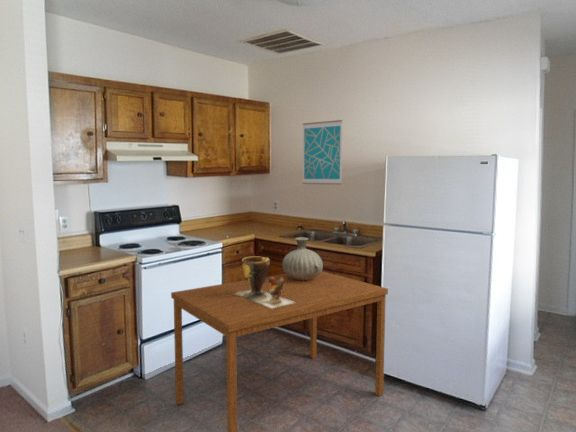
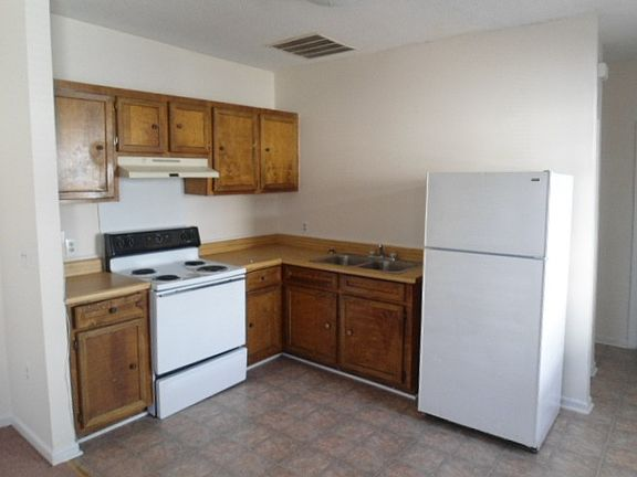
- wall art [301,119,344,186]
- dining table [170,270,389,432]
- clay pot [235,255,295,308]
- vase [281,236,324,280]
